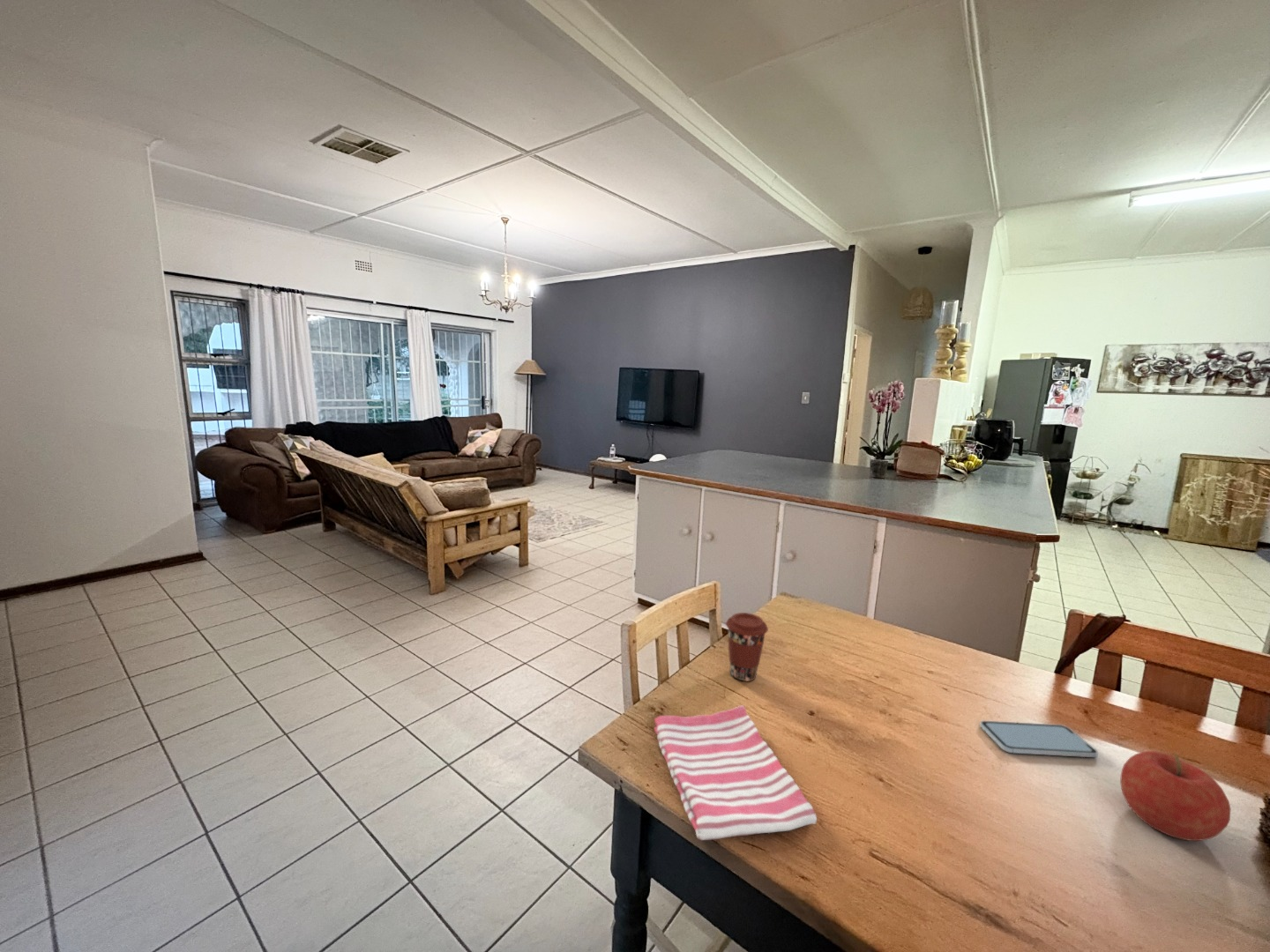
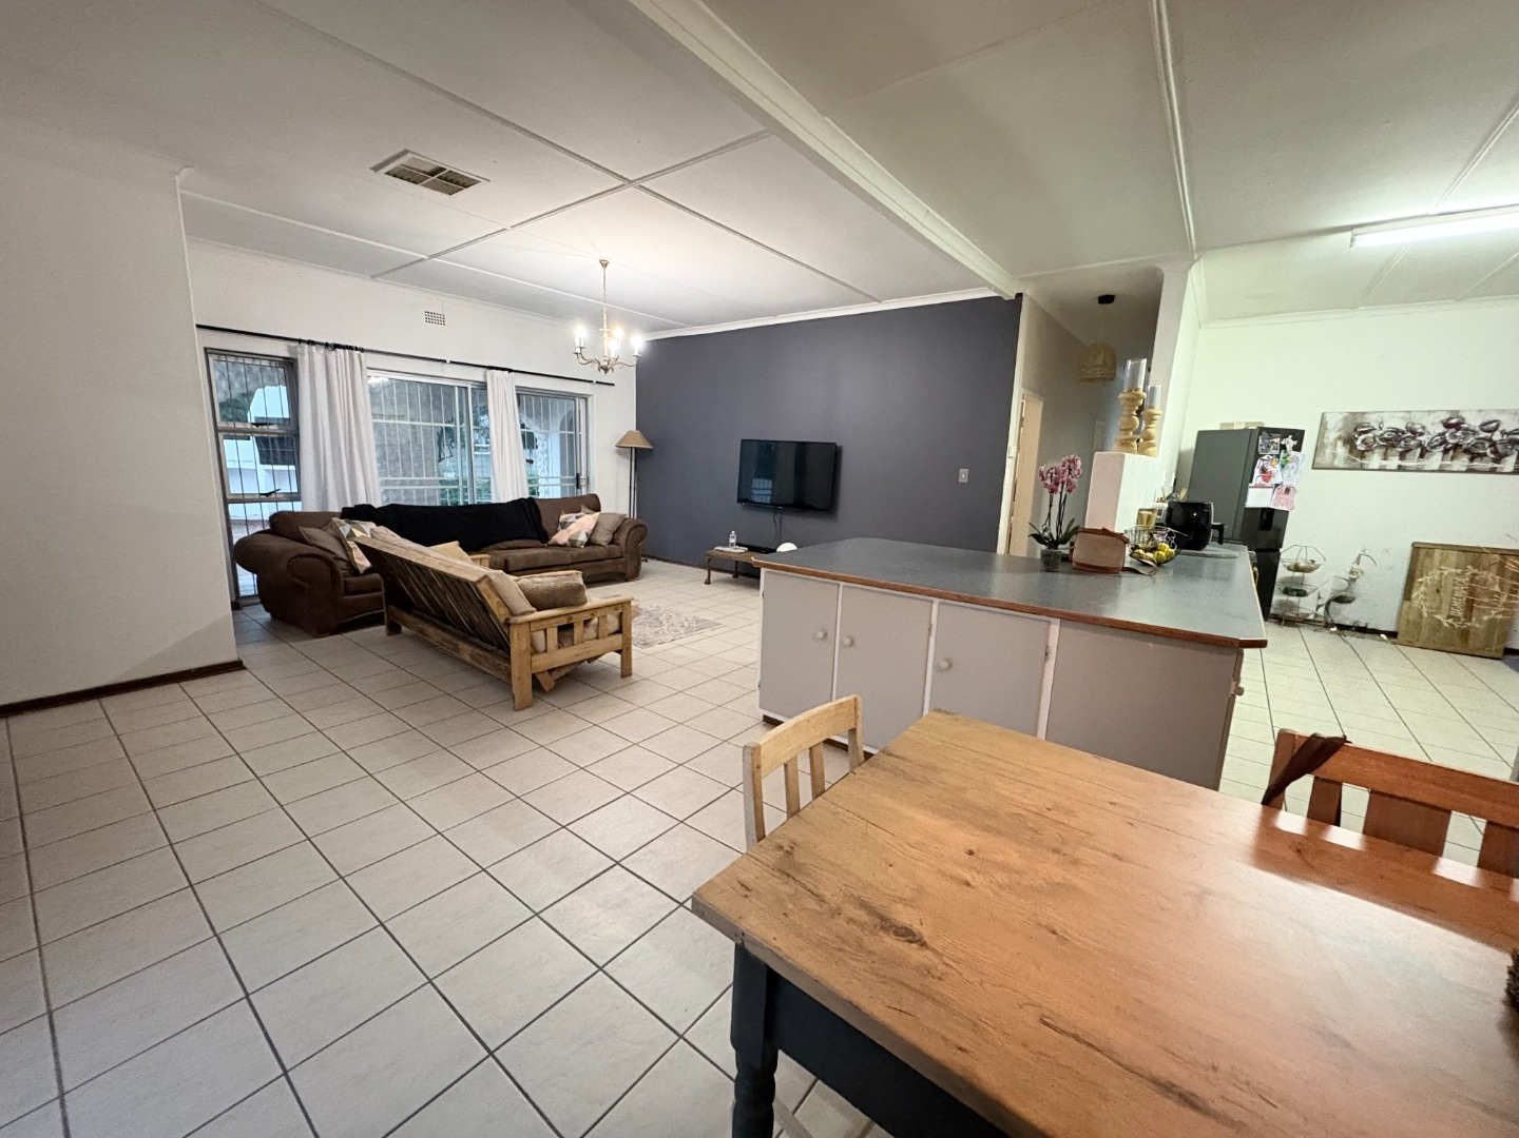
- smartphone [979,720,1099,758]
- coffee cup [725,612,769,682]
- dish towel [654,704,818,842]
- fruit [1119,750,1231,842]
